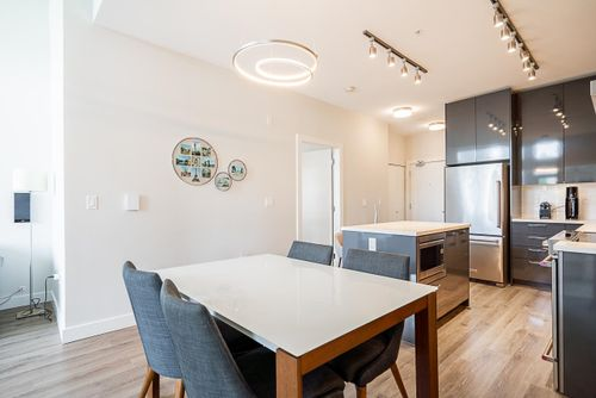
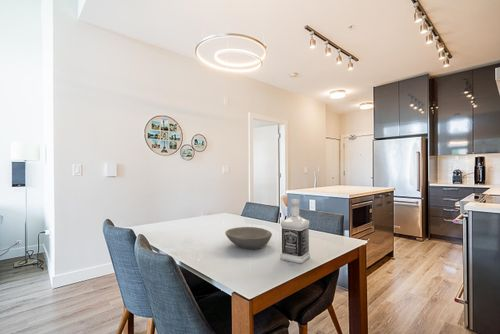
+ bottle [280,198,311,264]
+ bowl [224,226,273,250]
